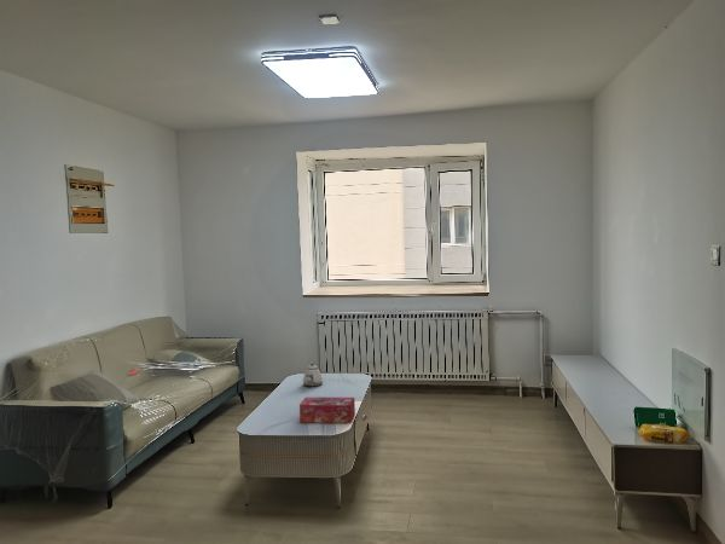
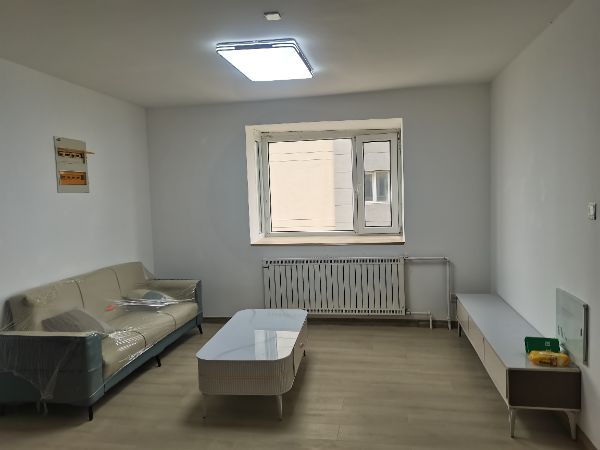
- tissue box [298,397,356,424]
- teapot [302,363,324,387]
